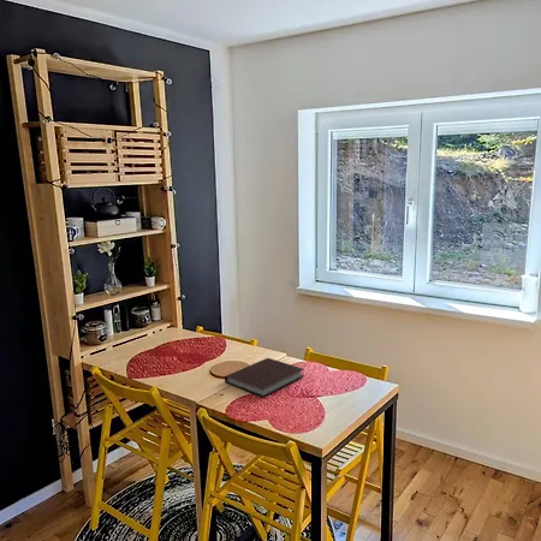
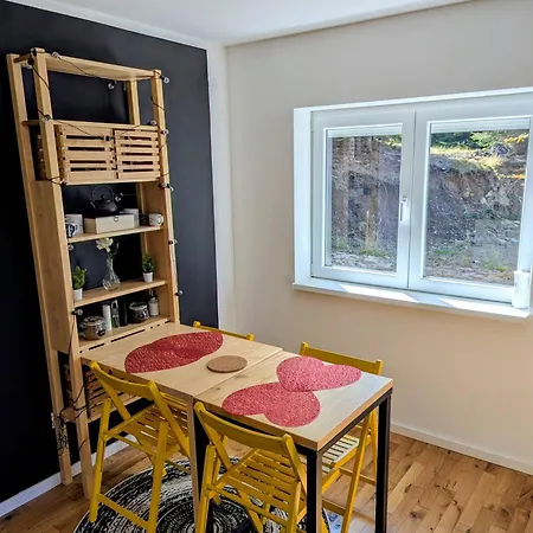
- notebook [224,357,305,399]
